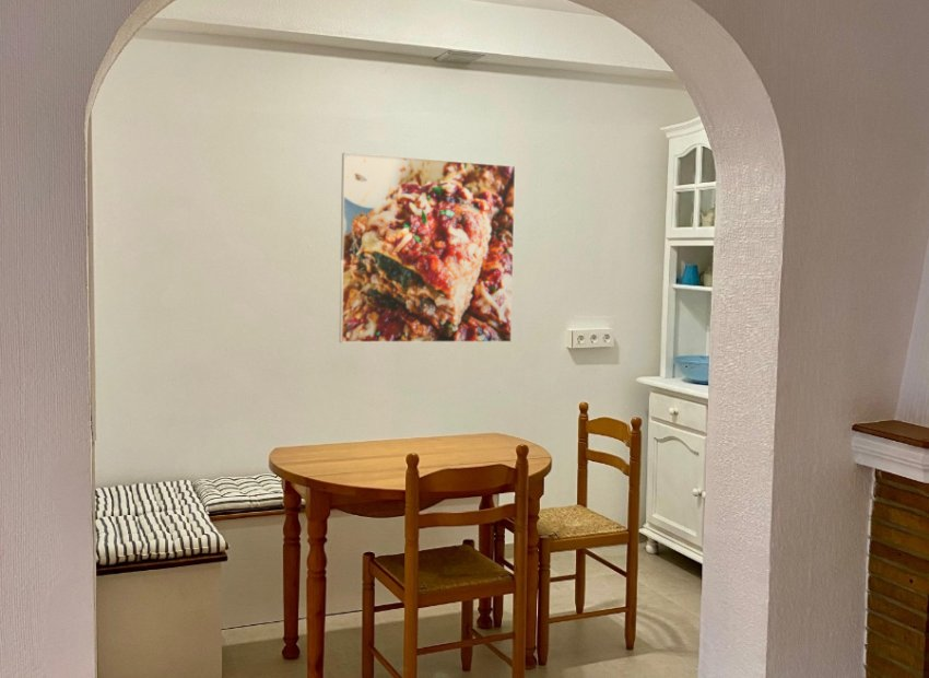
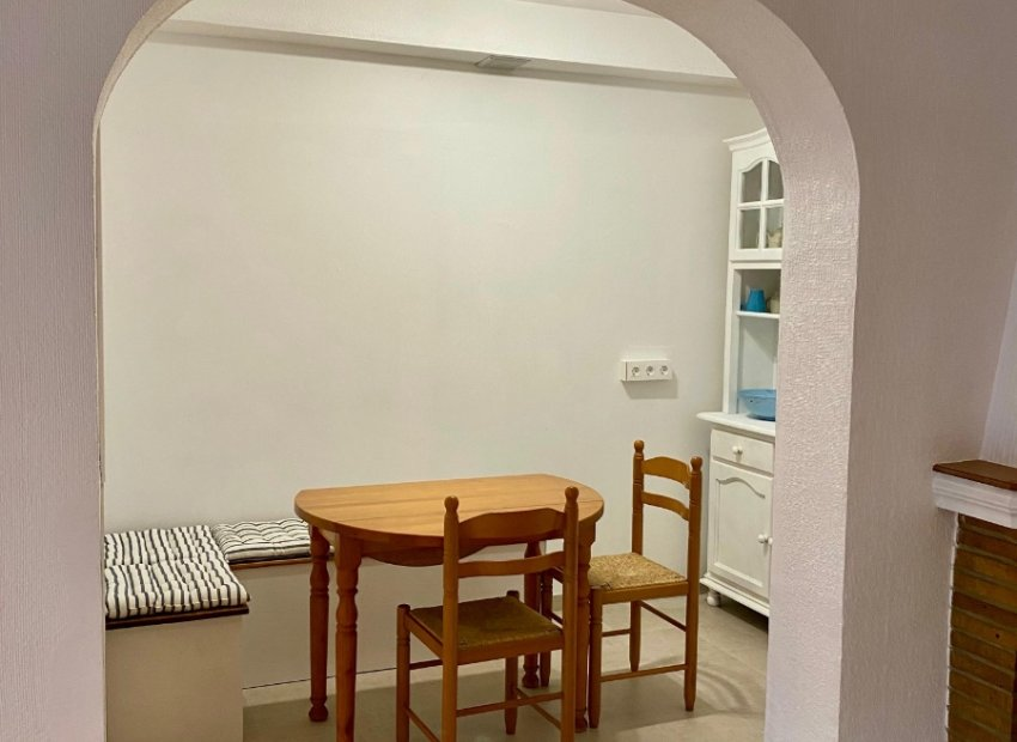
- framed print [339,152,517,343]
